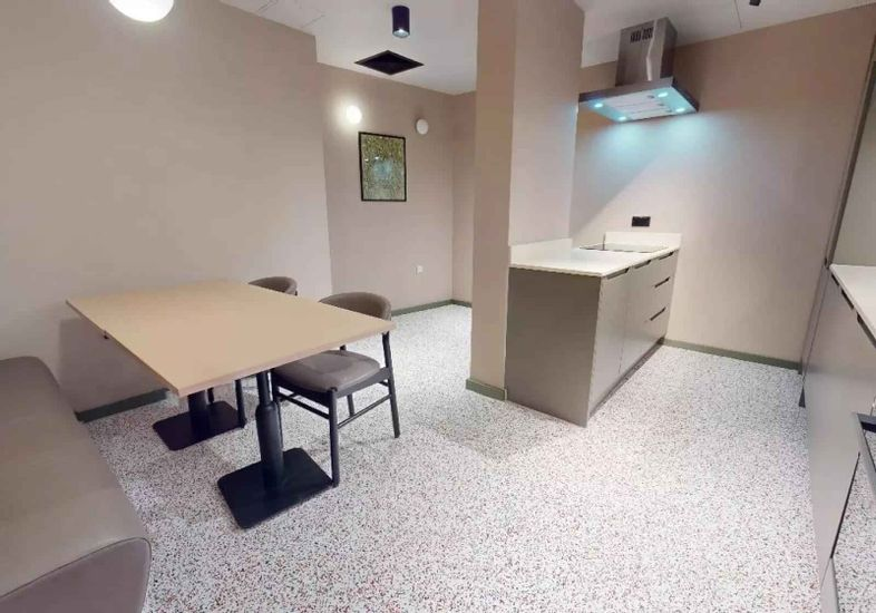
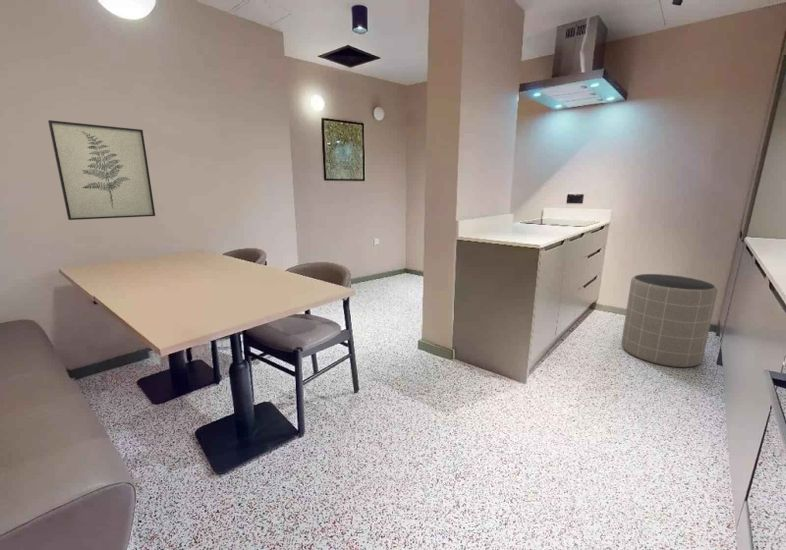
+ wall art [47,119,156,221]
+ trash can [620,273,718,368]
